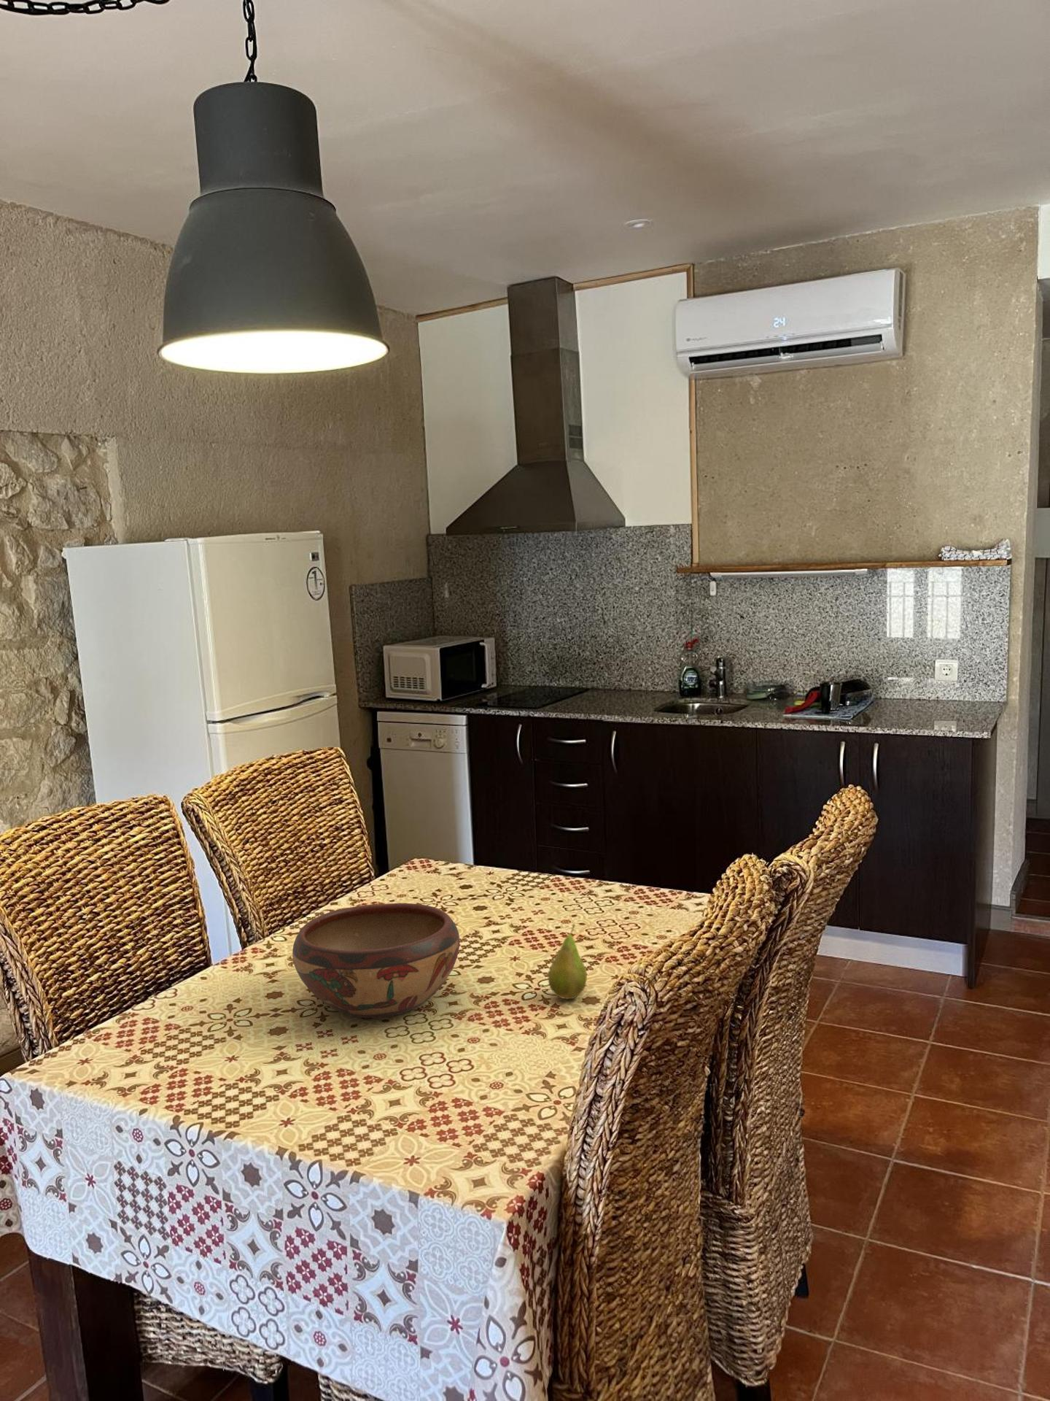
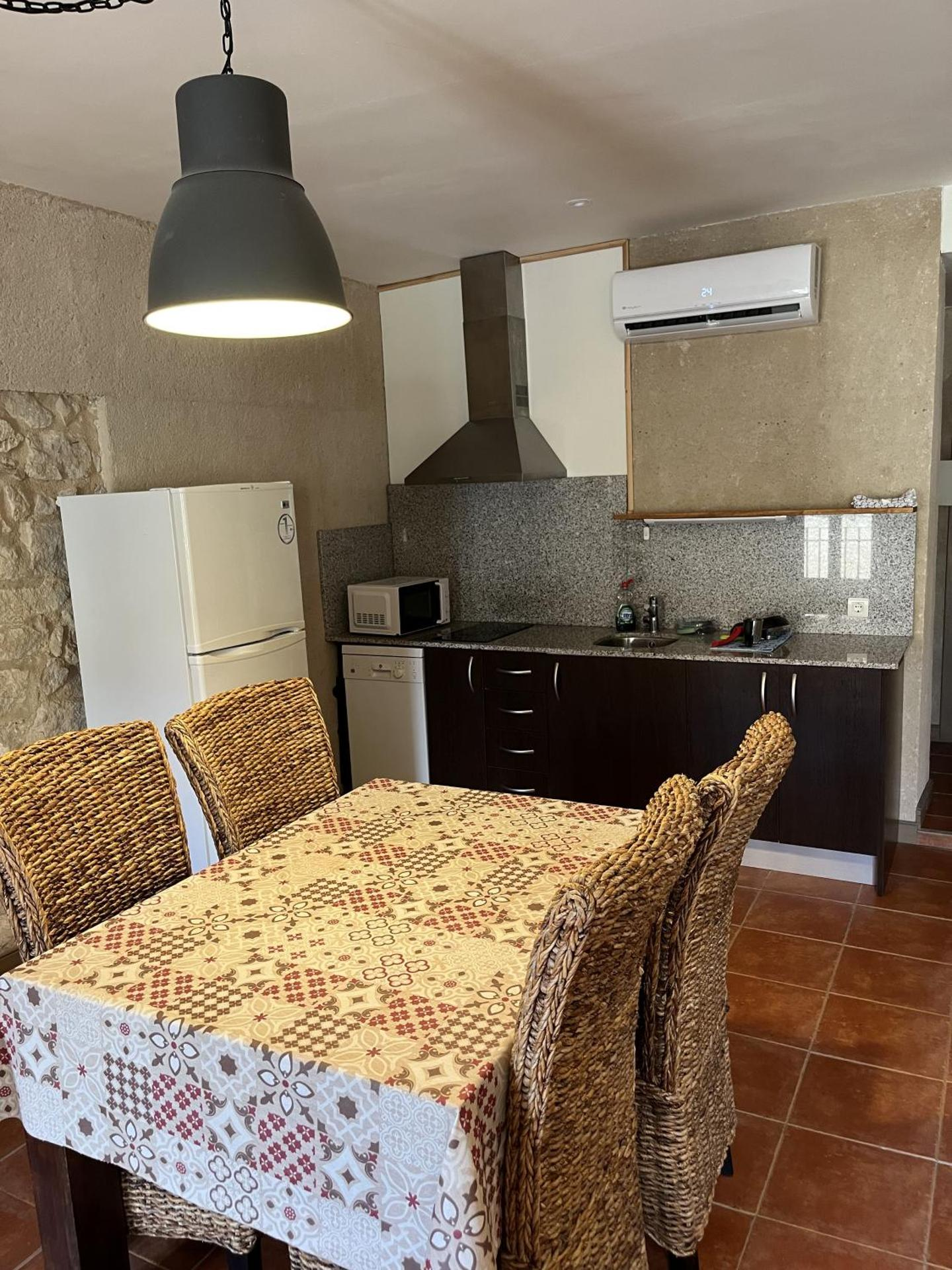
- decorative bowl [291,902,460,1018]
- fruit [547,923,588,999]
